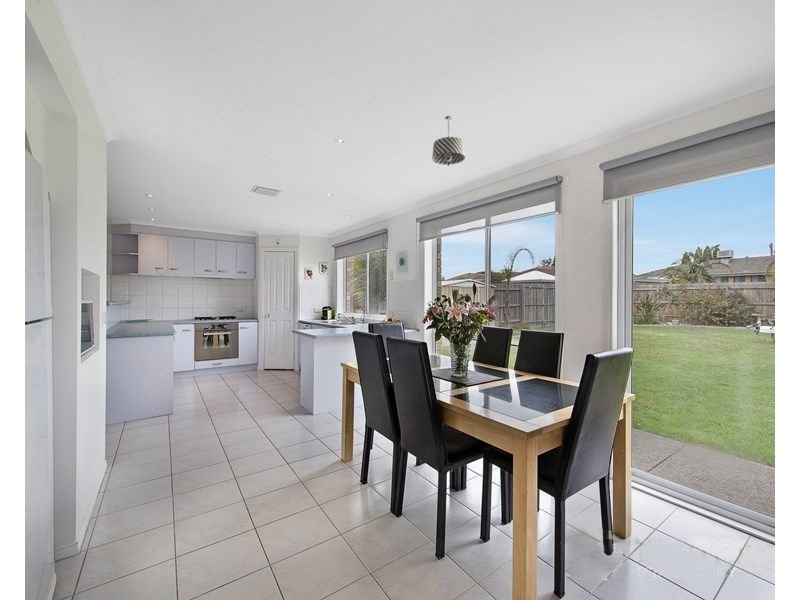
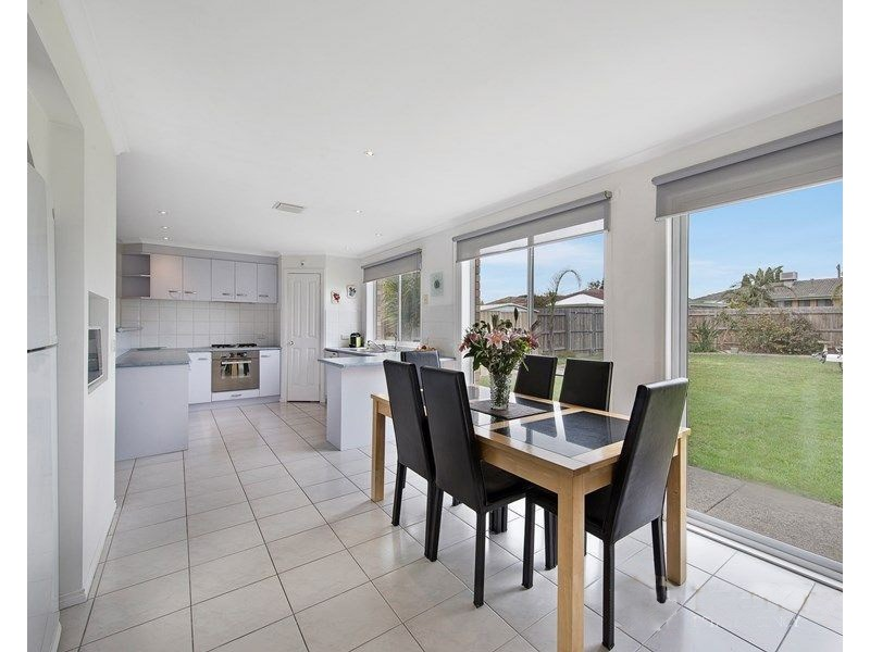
- pendant light [431,115,466,167]
